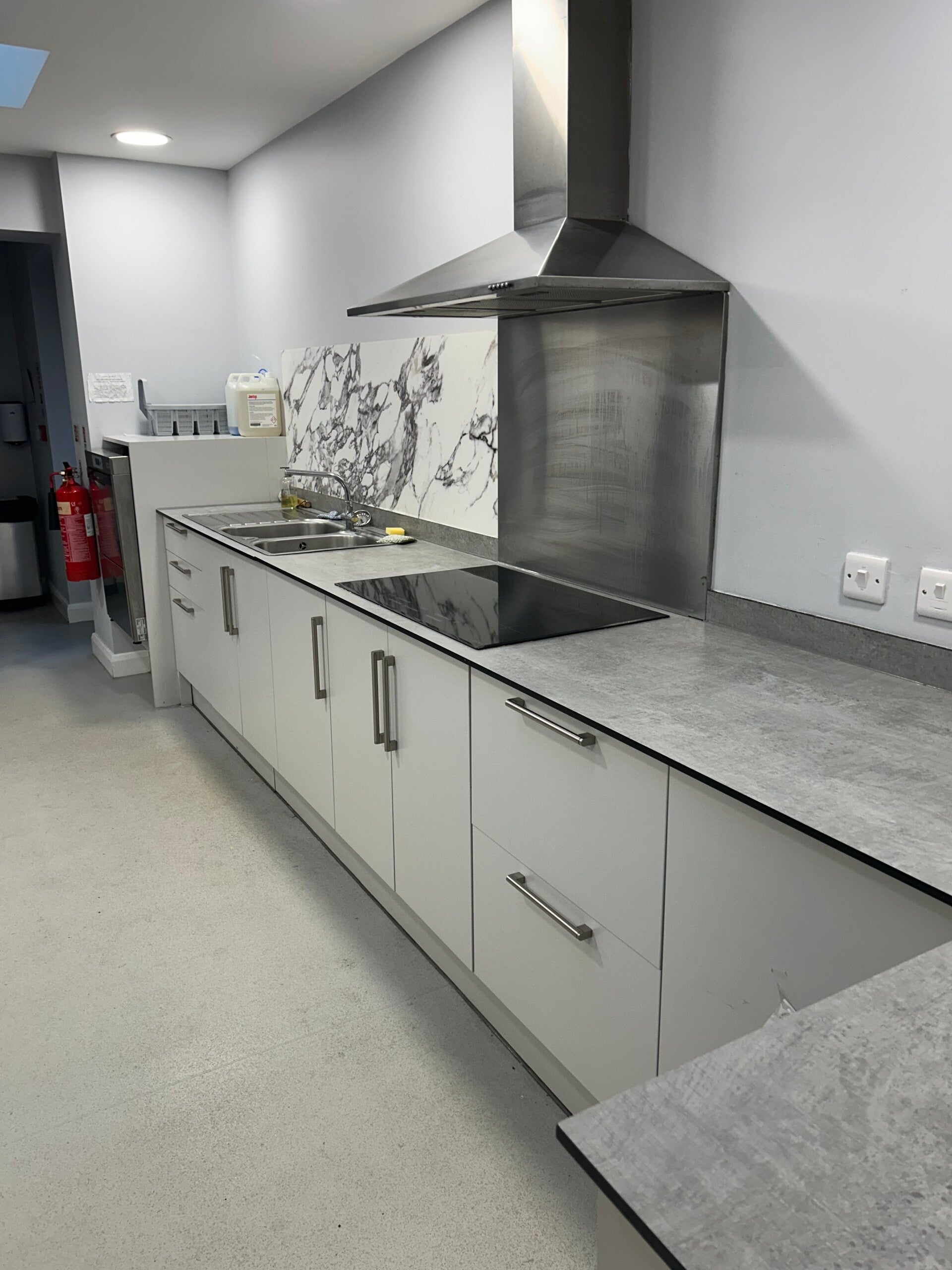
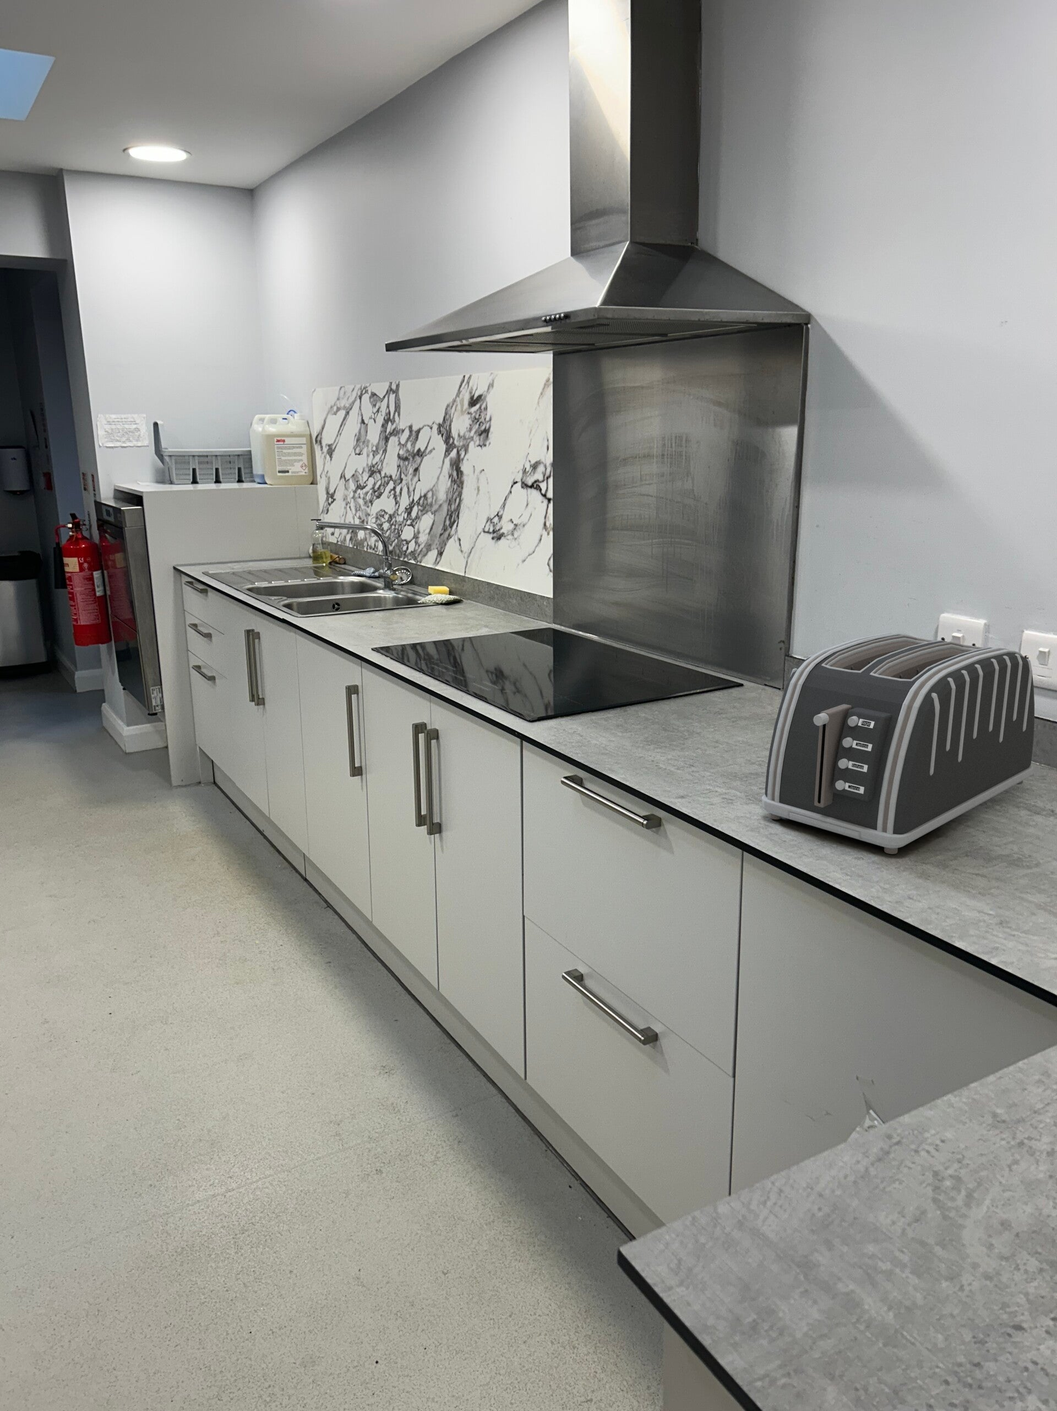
+ toaster [762,633,1035,854]
